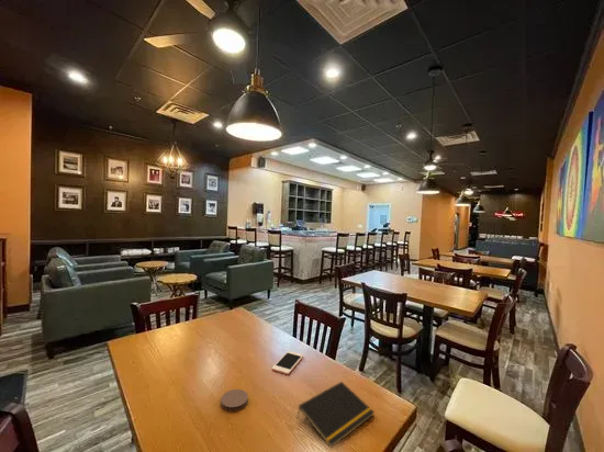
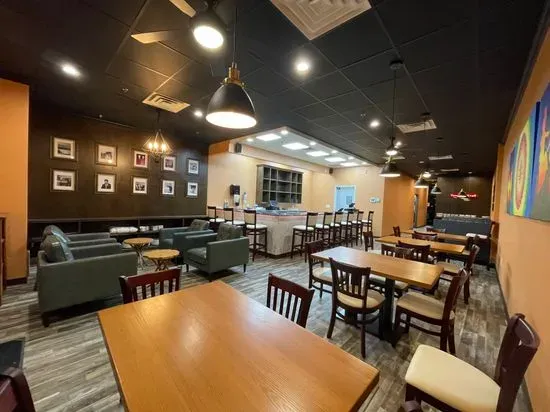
- notepad [297,381,376,449]
- coaster [220,388,249,411]
- cell phone [271,350,304,375]
